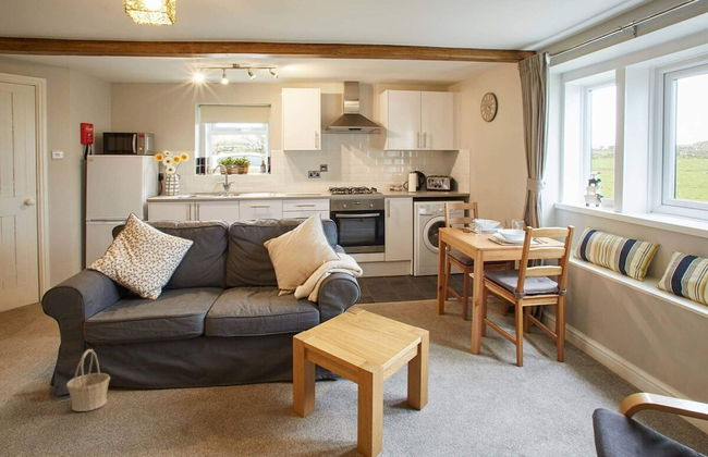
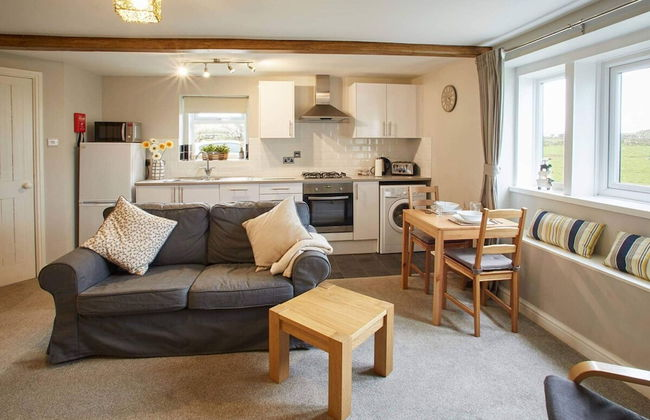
- basket [65,348,111,412]
